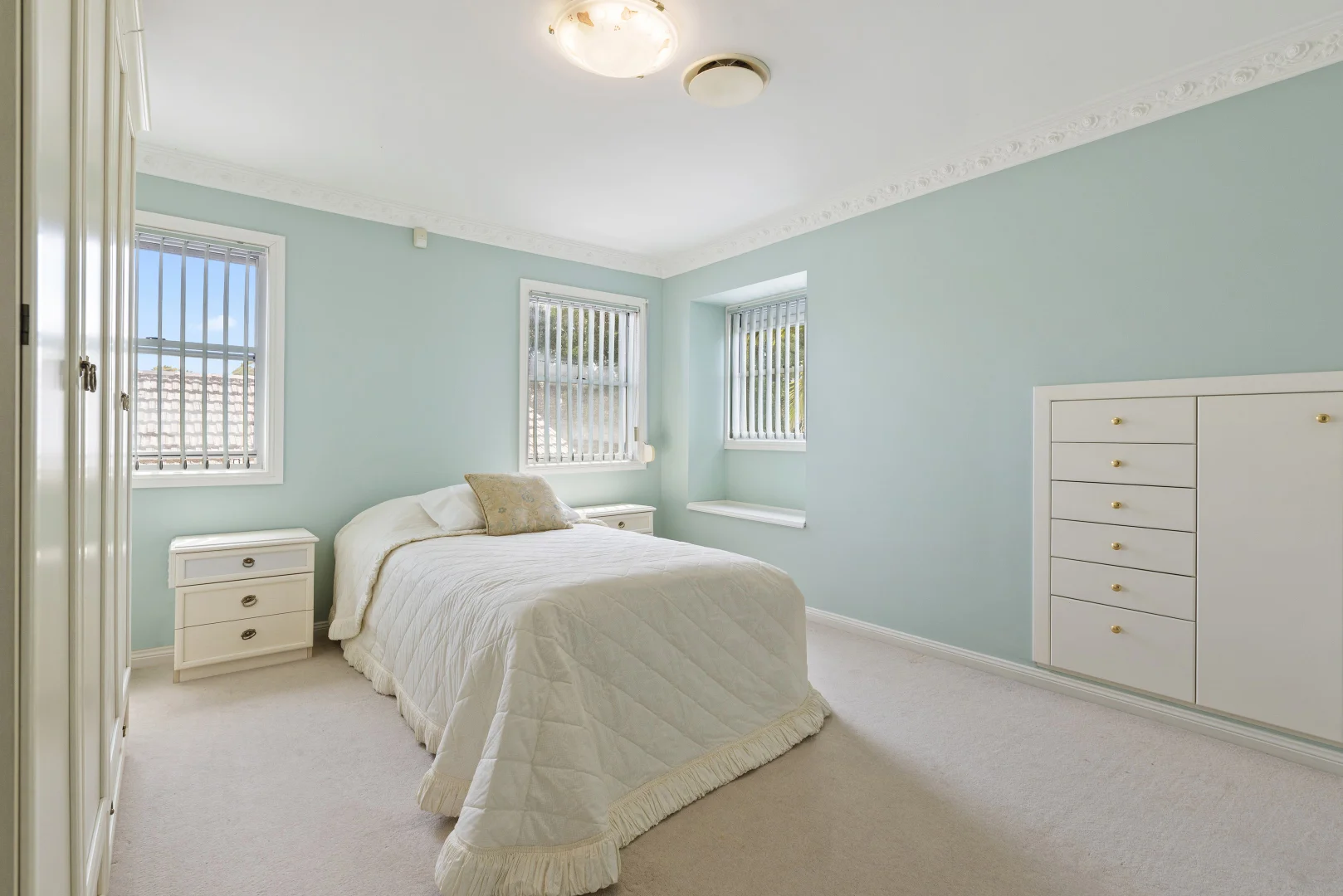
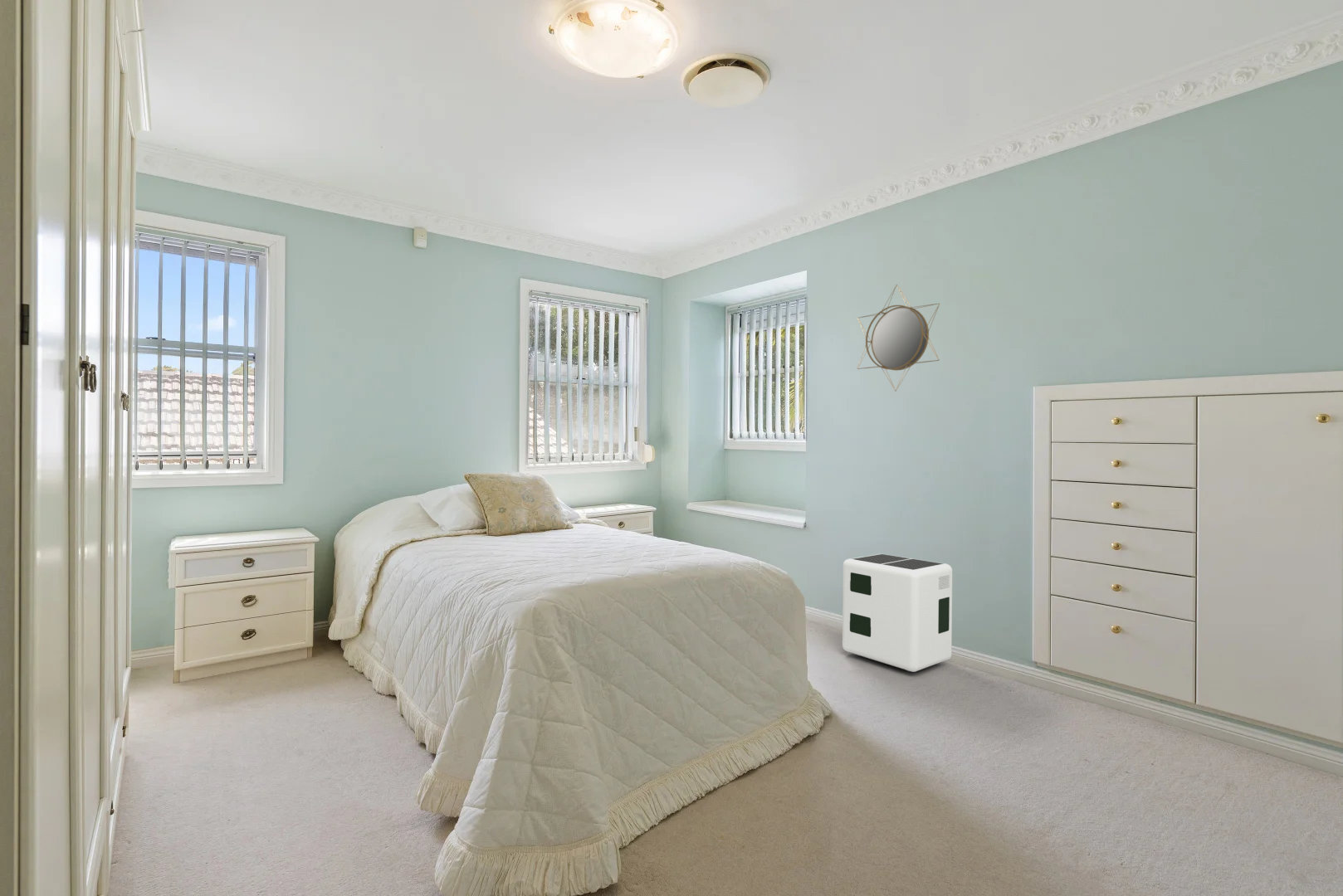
+ air purifier [842,553,953,673]
+ home mirror [857,284,940,392]
